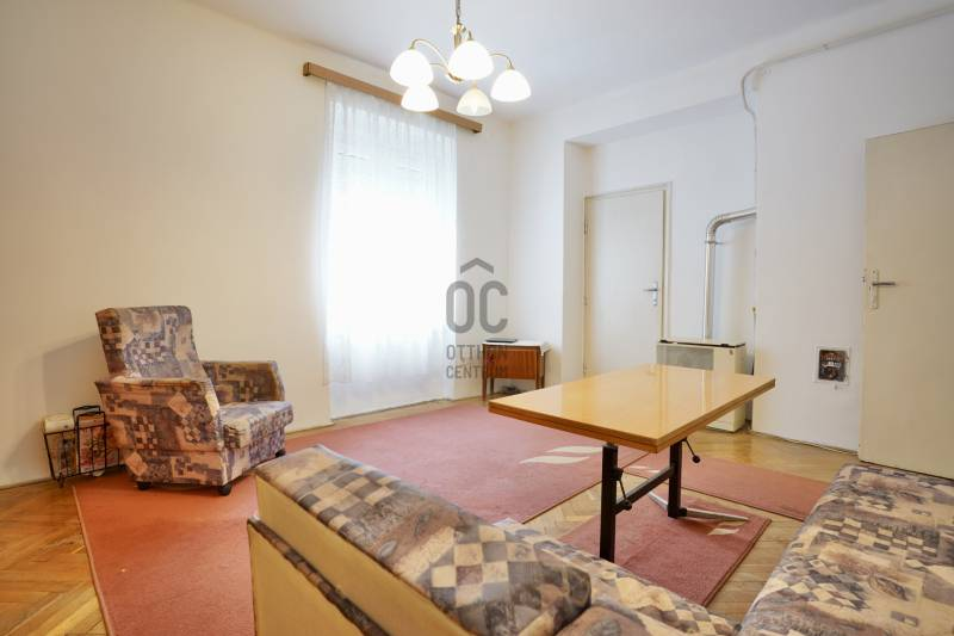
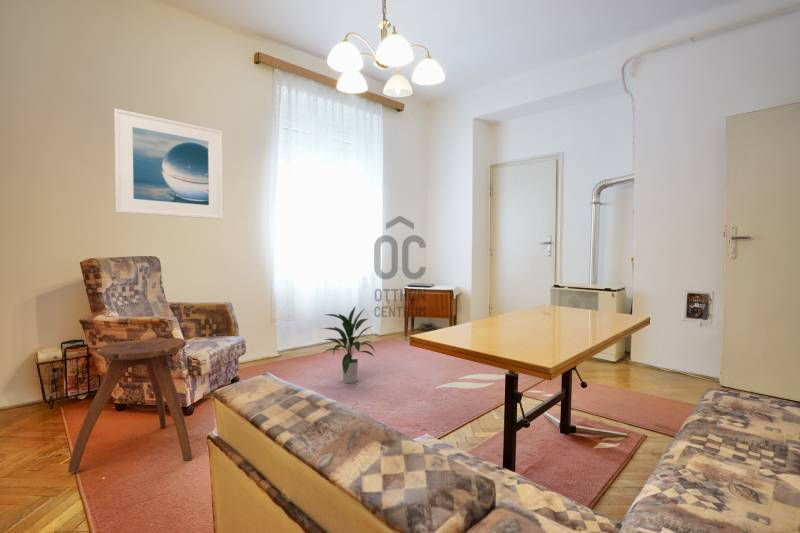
+ indoor plant [322,305,377,384]
+ stool [67,336,193,473]
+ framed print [113,107,223,220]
